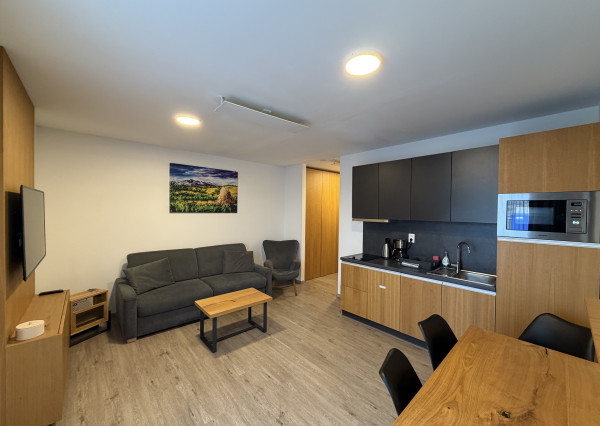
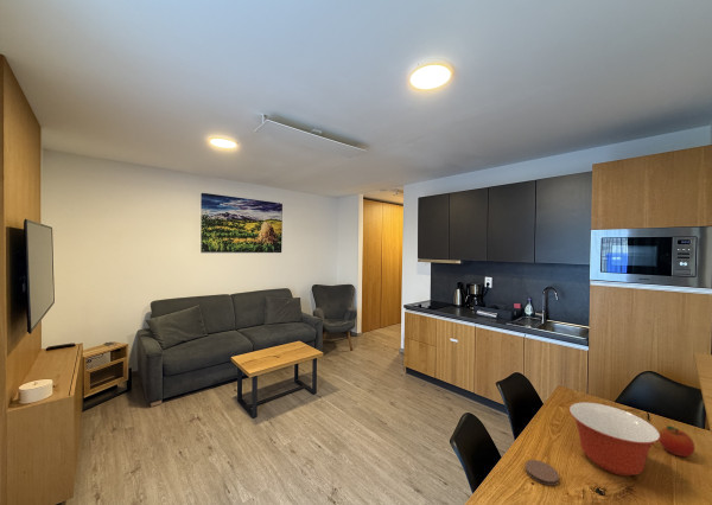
+ mixing bowl [568,402,660,477]
+ coaster [525,459,560,487]
+ fruit [659,424,695,458]
